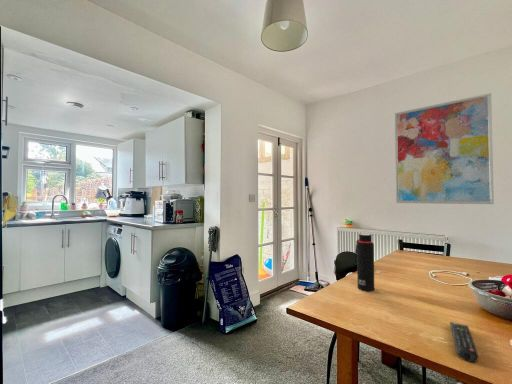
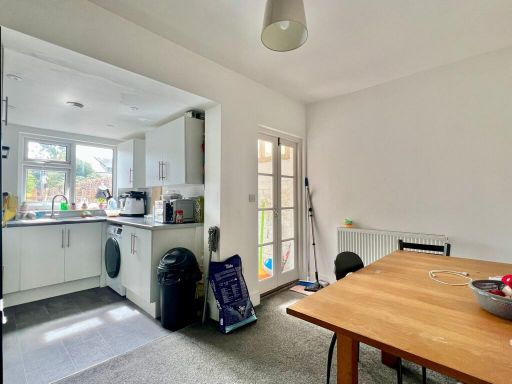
- water bottle [354,233,375,292]
- remote control [449,321,479,363]
- wall art [394,92,495,205]
